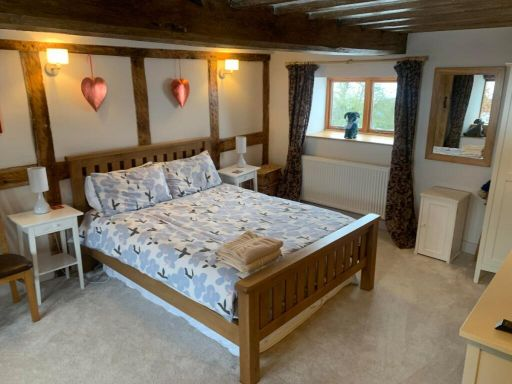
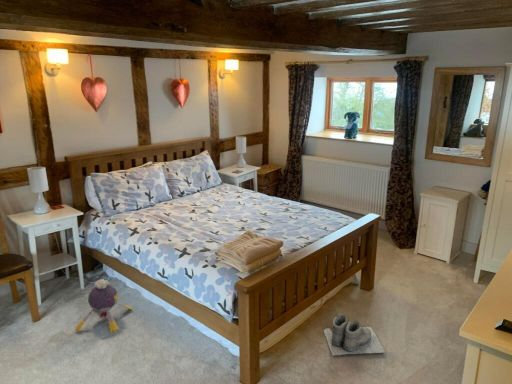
+ boots [323,312,386,357]
+ plush toy [75,278,134,334]
